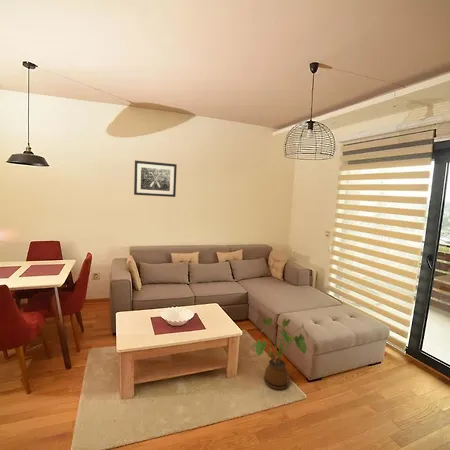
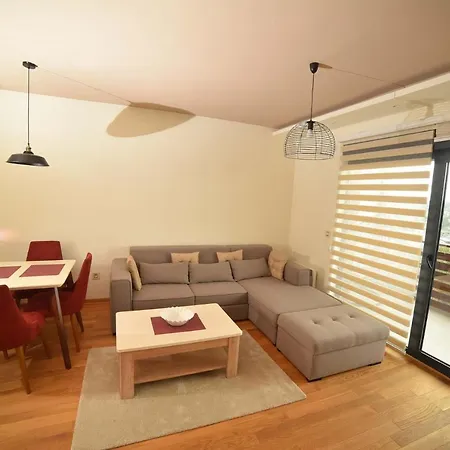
- wall art [133,160,178,198]
- house plant [251,317,309,390]
